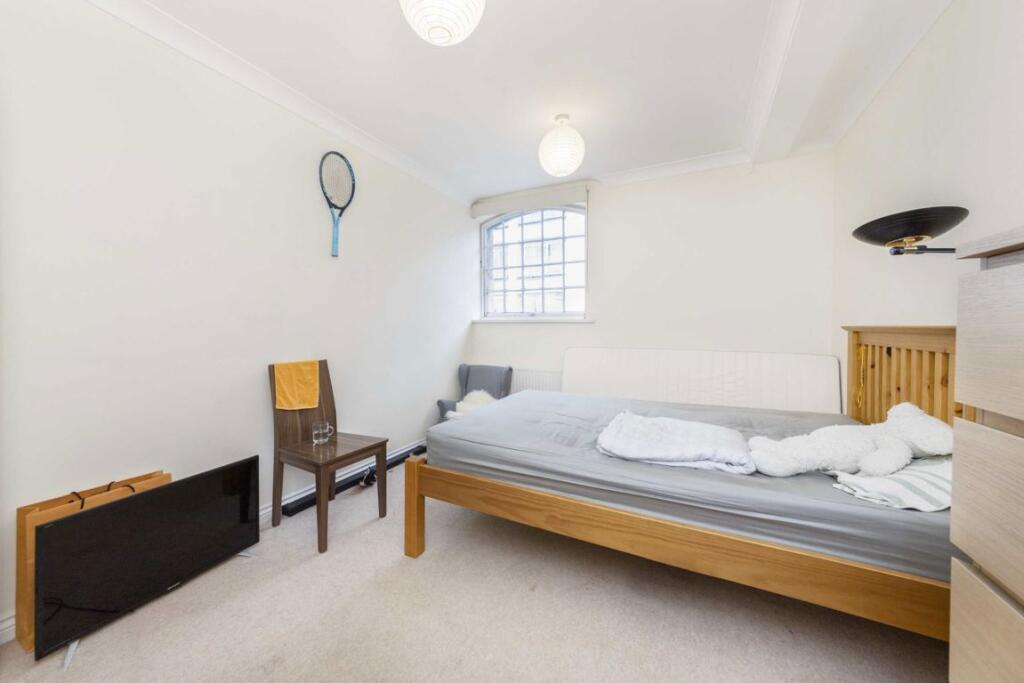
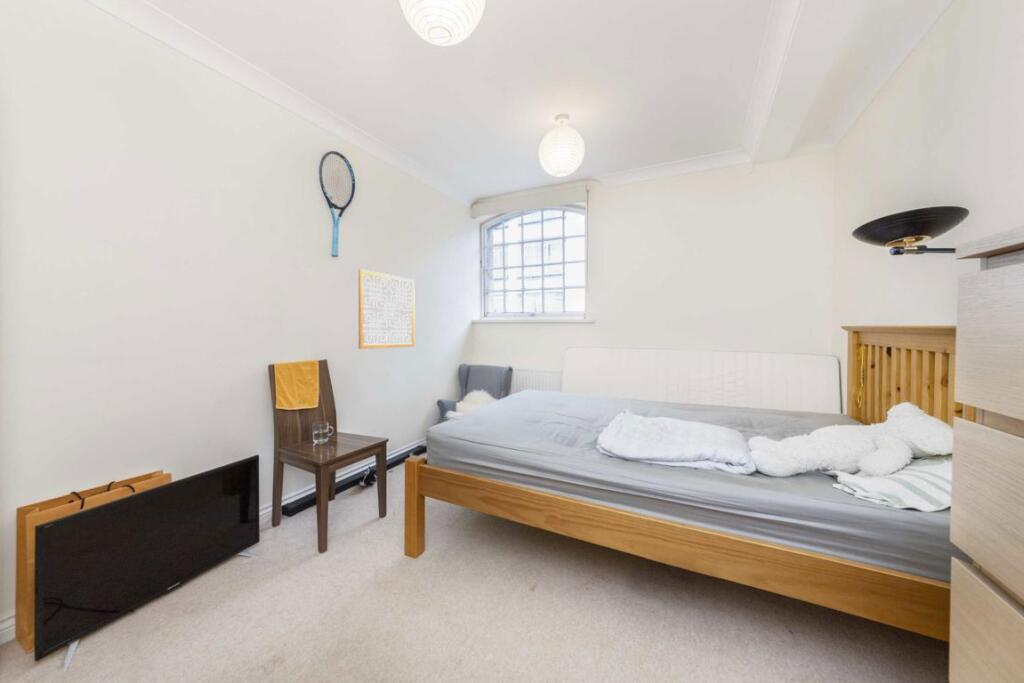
+ wall art [358,268,416,350]
